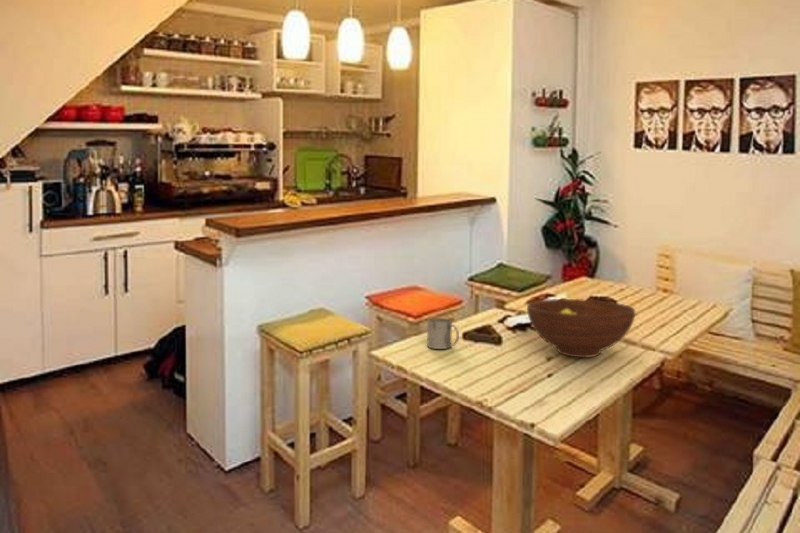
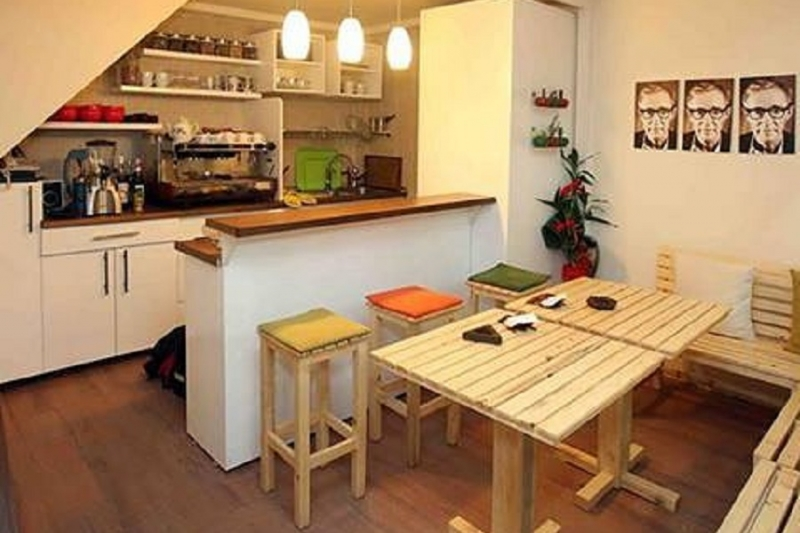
- mug [426,317,460,350]
- fruit bowl [526,298,636,359]
